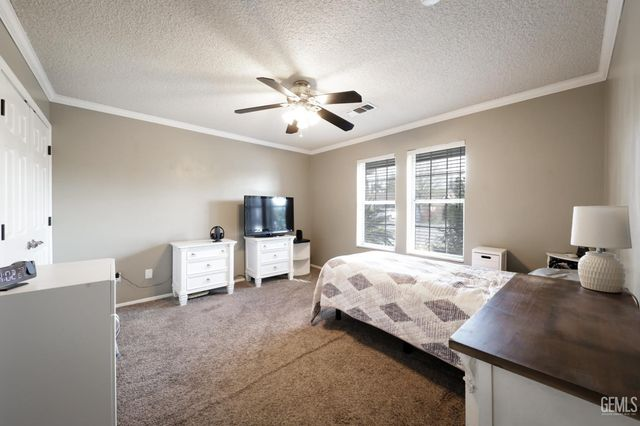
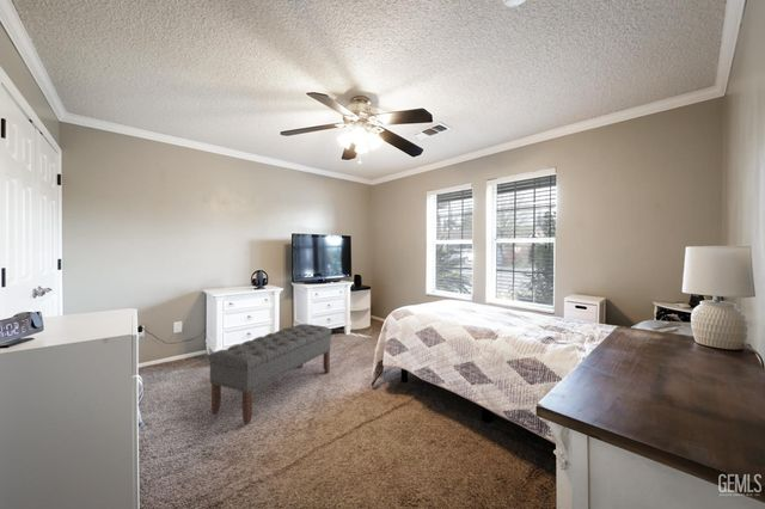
+ bench [207,323,333,425]
